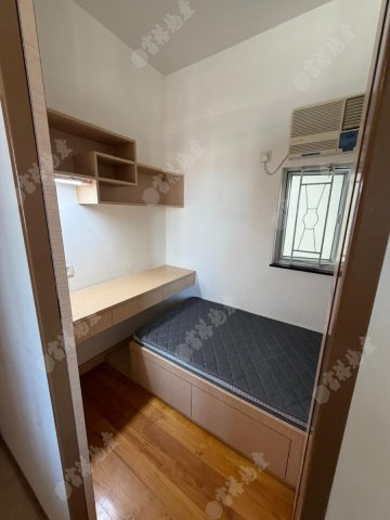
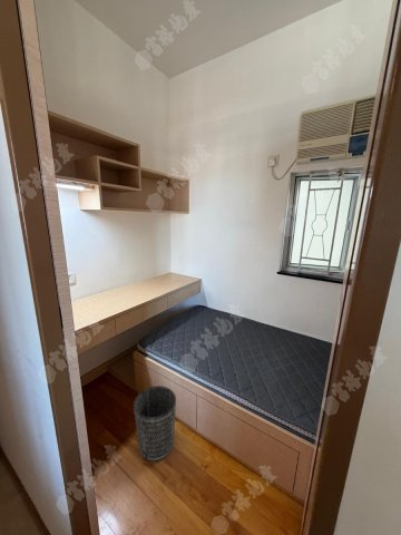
+ wastebasket [133,385,177,463]
